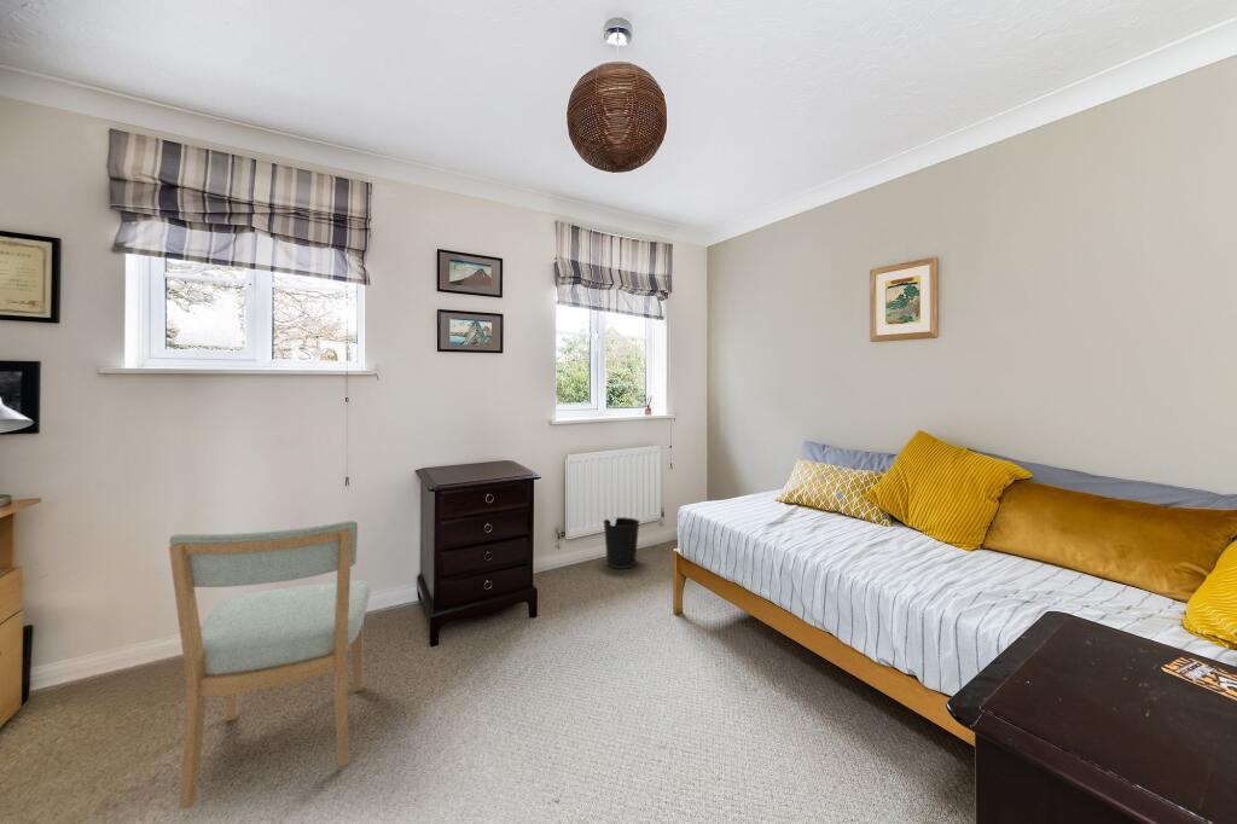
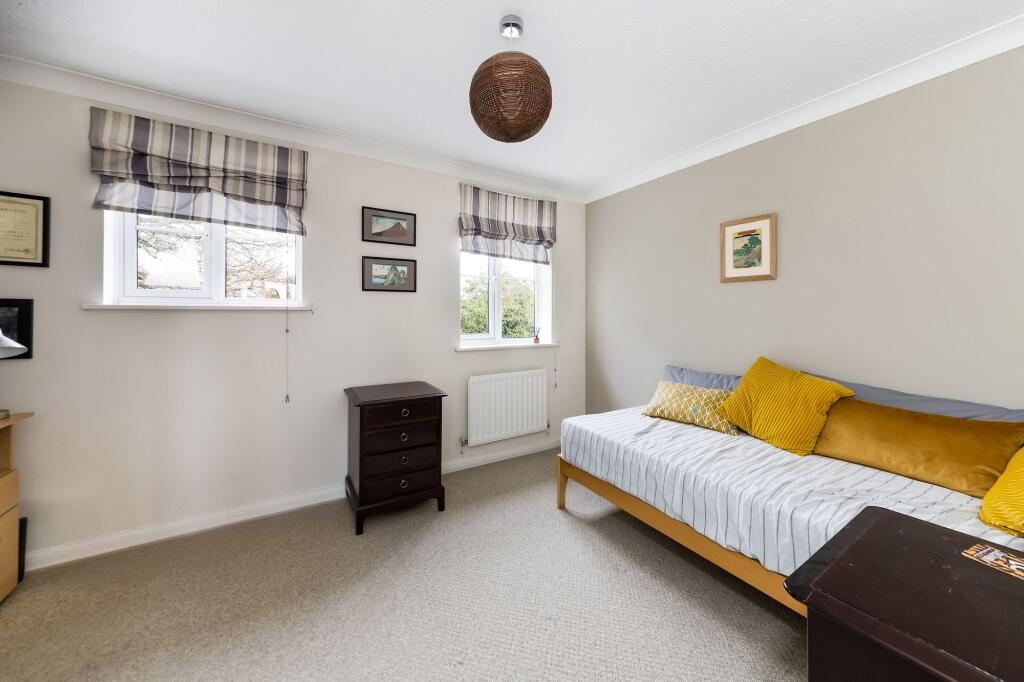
- chair [168,520,371,810]
- wastebasket [602,516,641,569]
